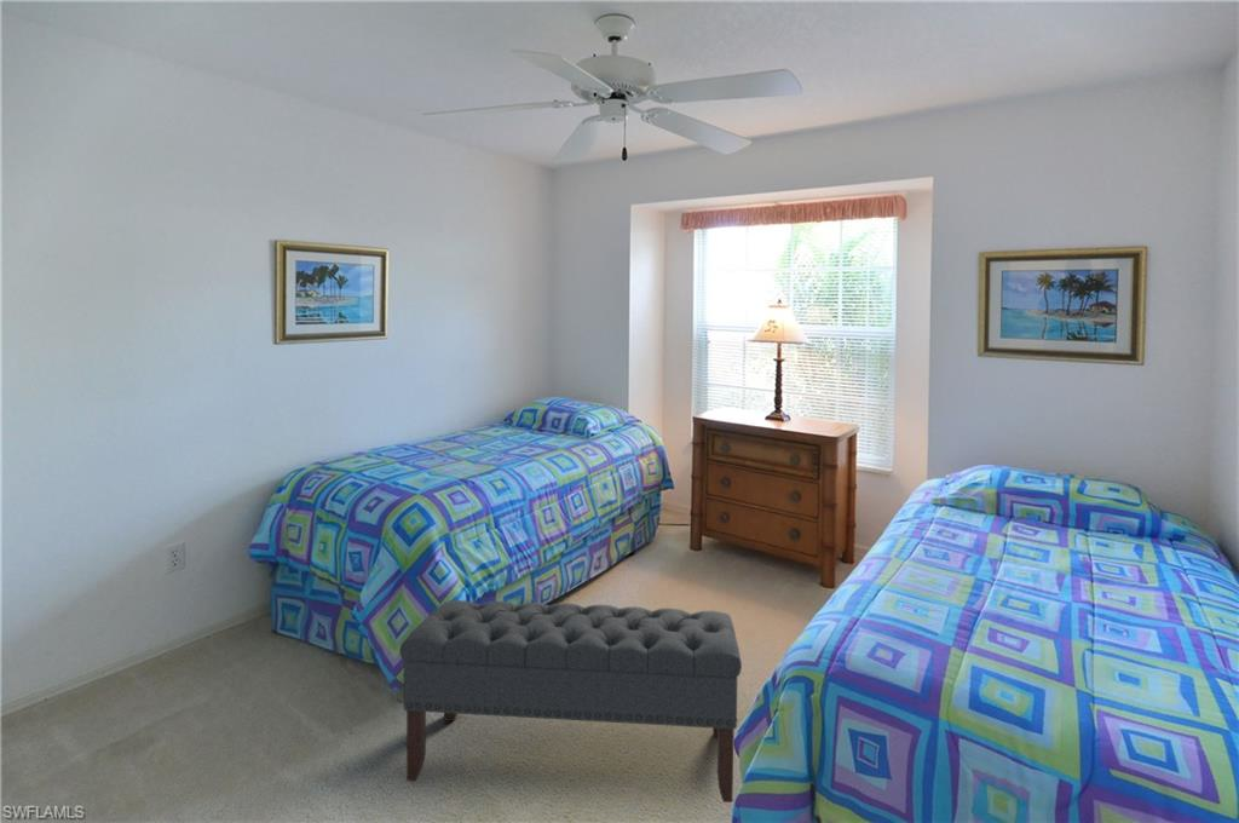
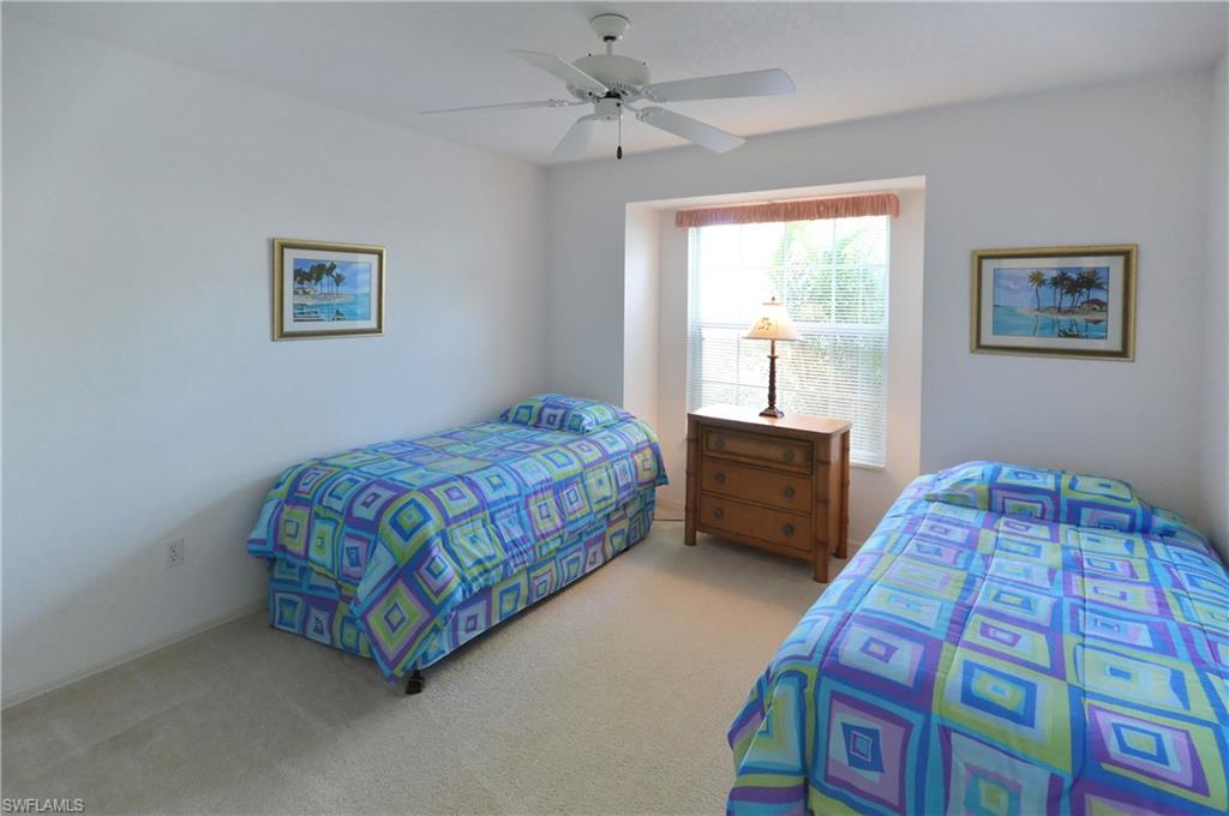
- bench [398,599,743,804]
